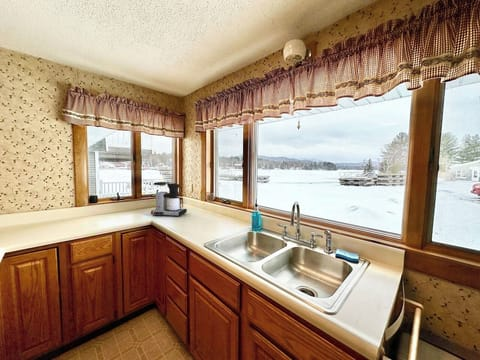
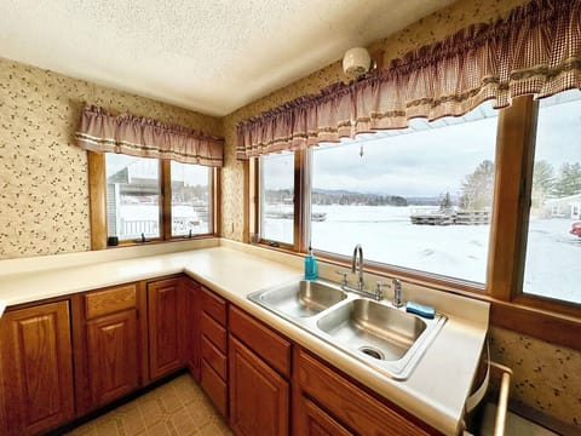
- coffee maker [150,181,188,217]
